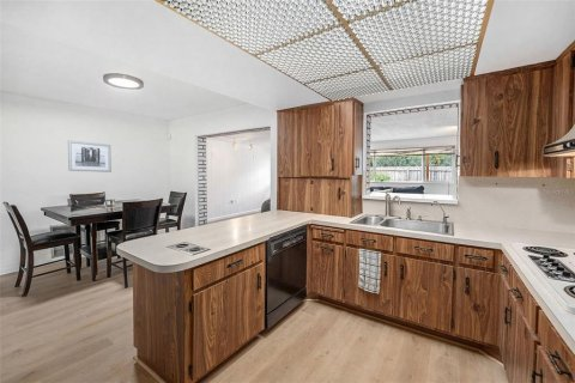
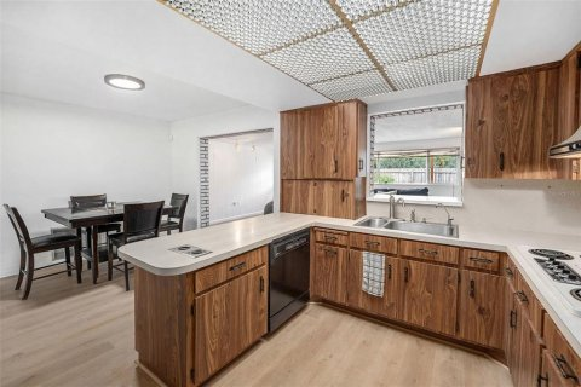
- wall art [67,139,113,174]
